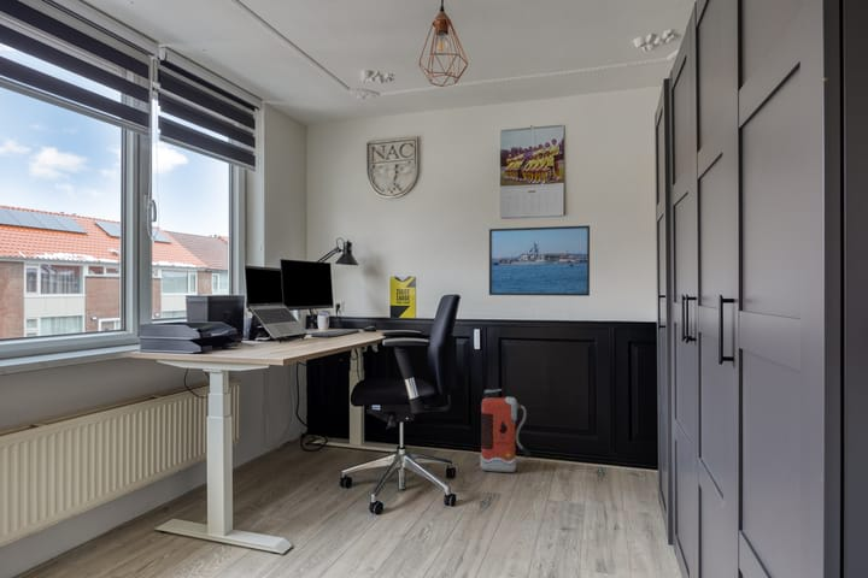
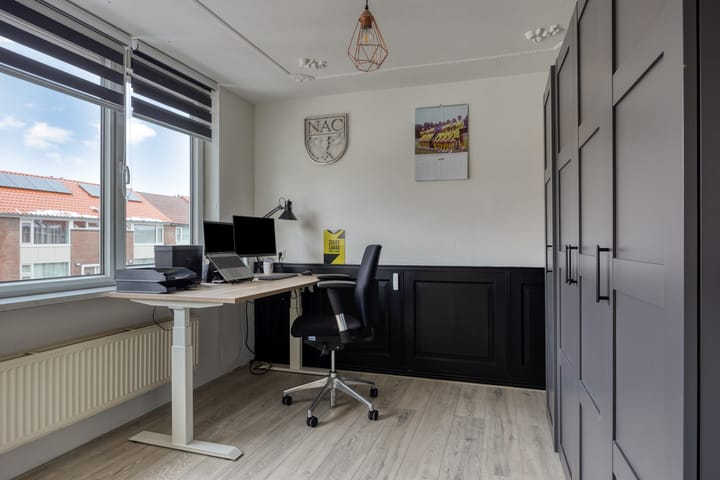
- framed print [488,224,591,297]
- fire extinguisher [479,388,533,473]
